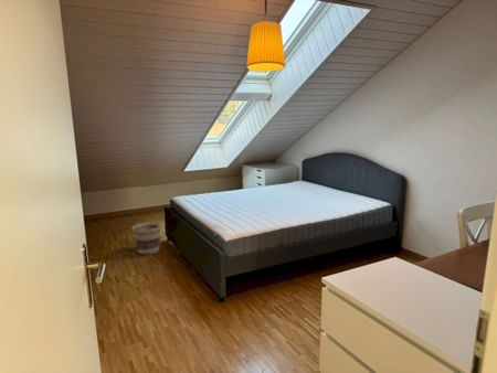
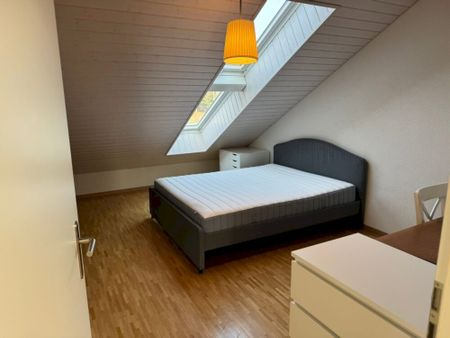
- basket [131,221,162,255]
